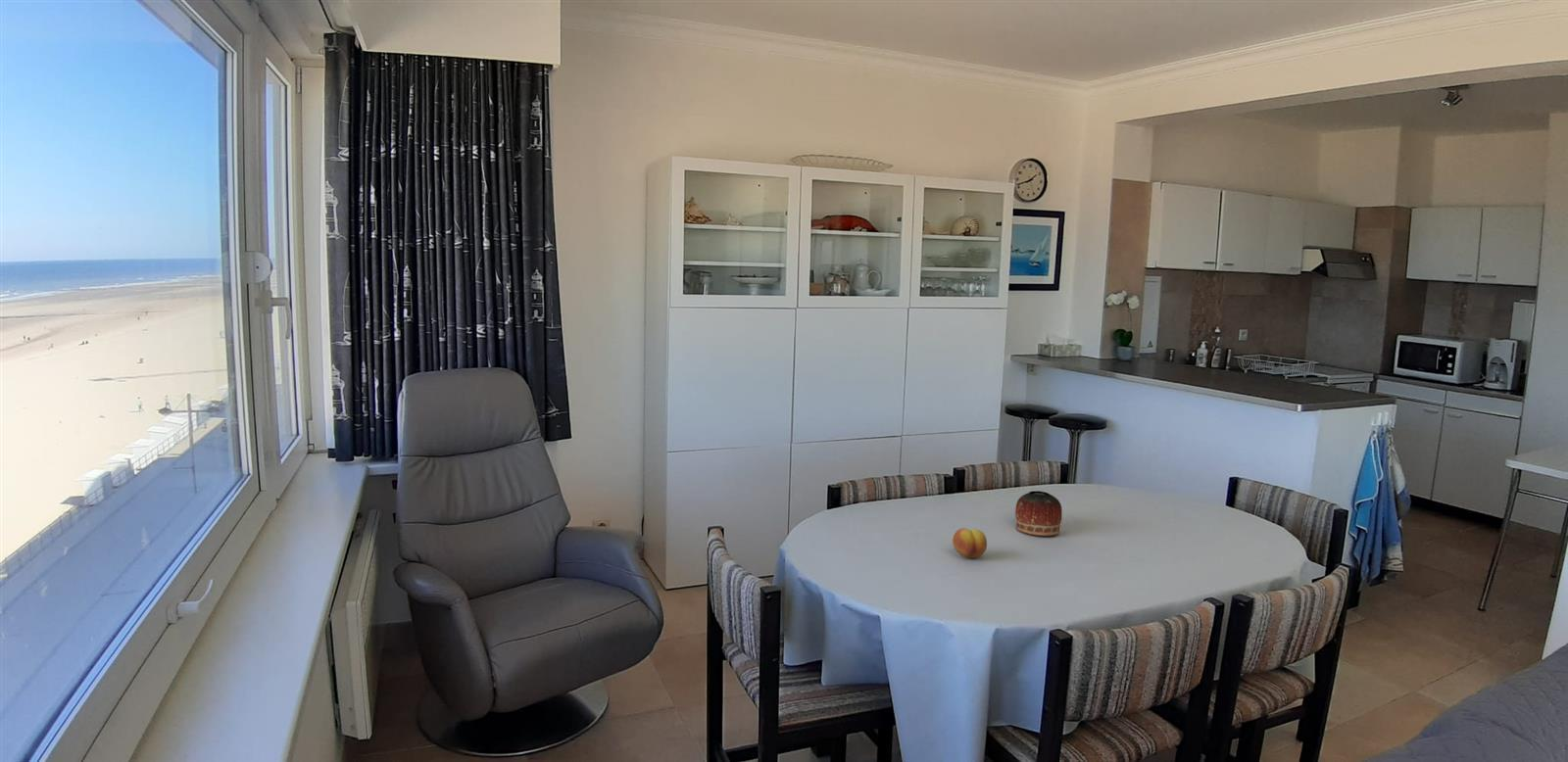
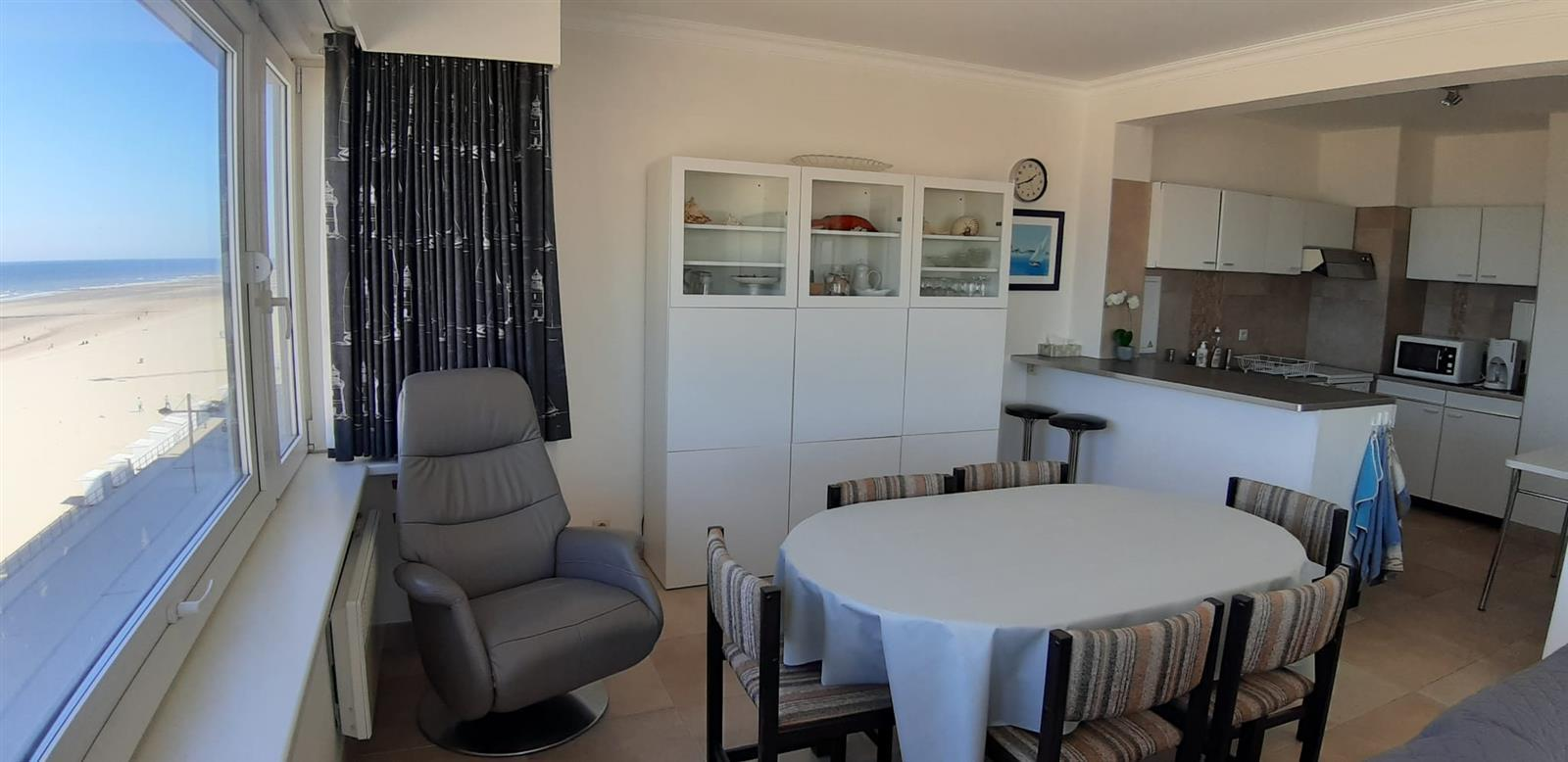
- bowl [1014,490,1063,537]
- fruit [952,527,988,559]
